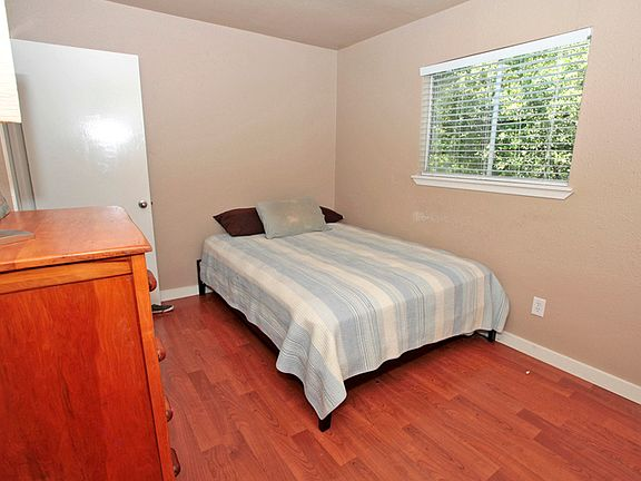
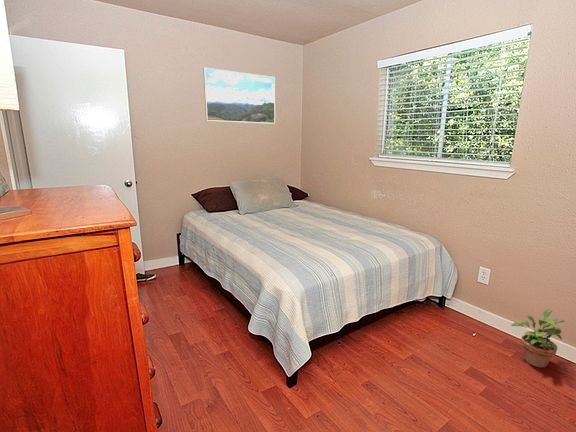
+ potted plant [510,308,565,368]
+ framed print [202,66,276,125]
